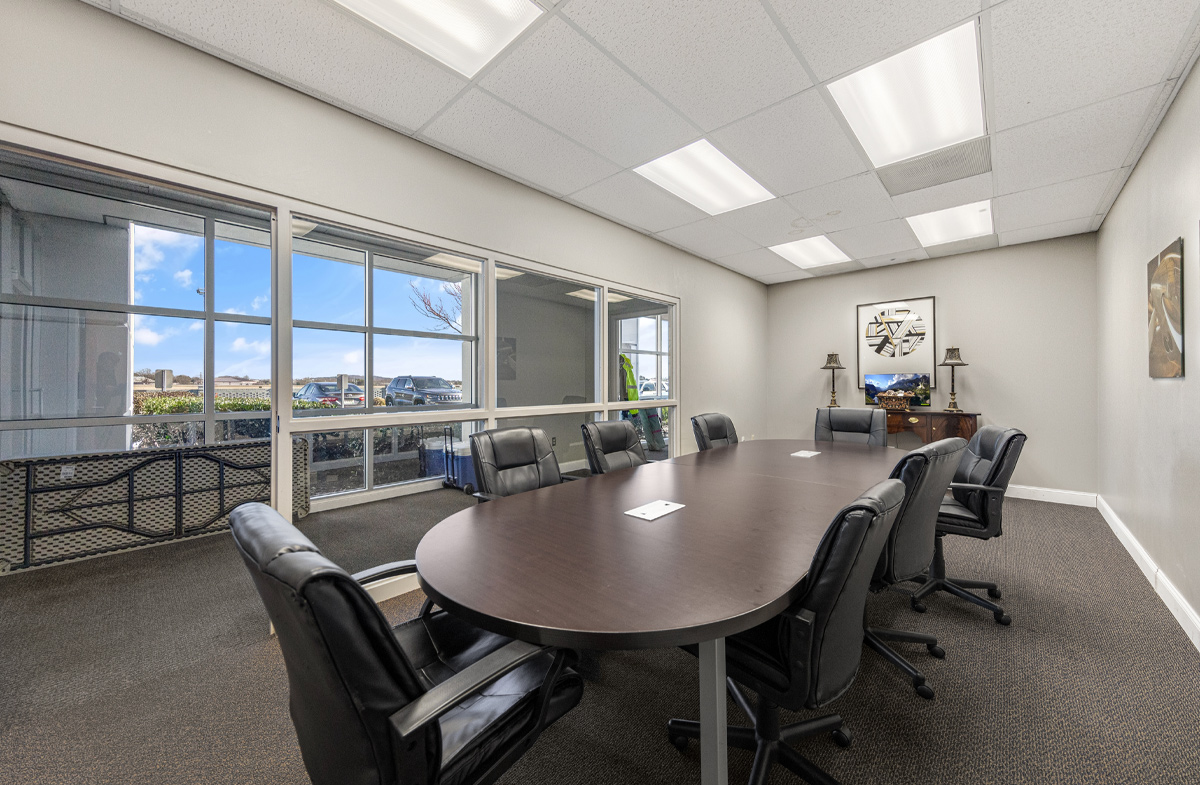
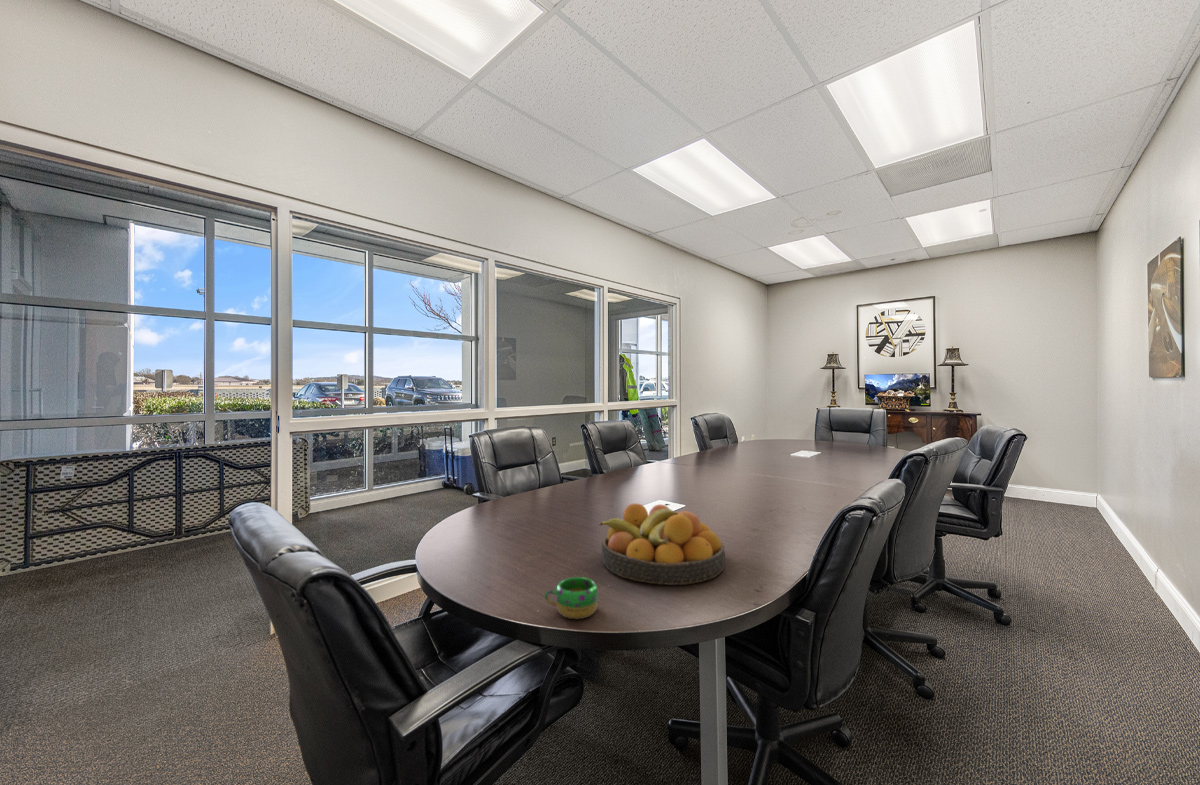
+ fruit bowl [598,502,726,586]
+ mug [544,576,599,620]
